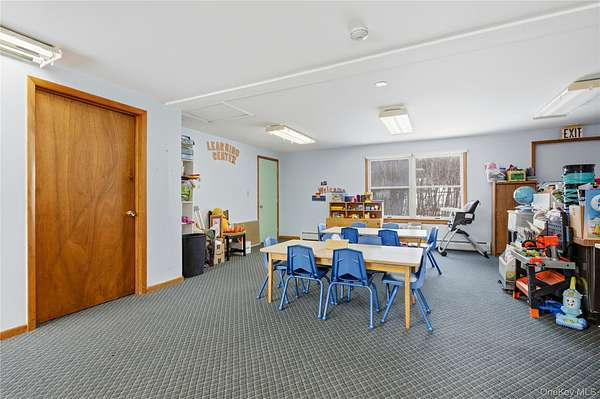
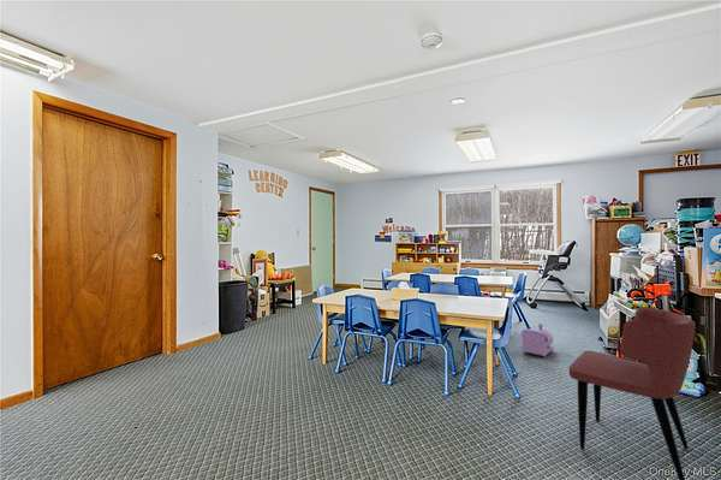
+ dining chair [568,306,697,480]
+ toy train [520,322,555,358]
